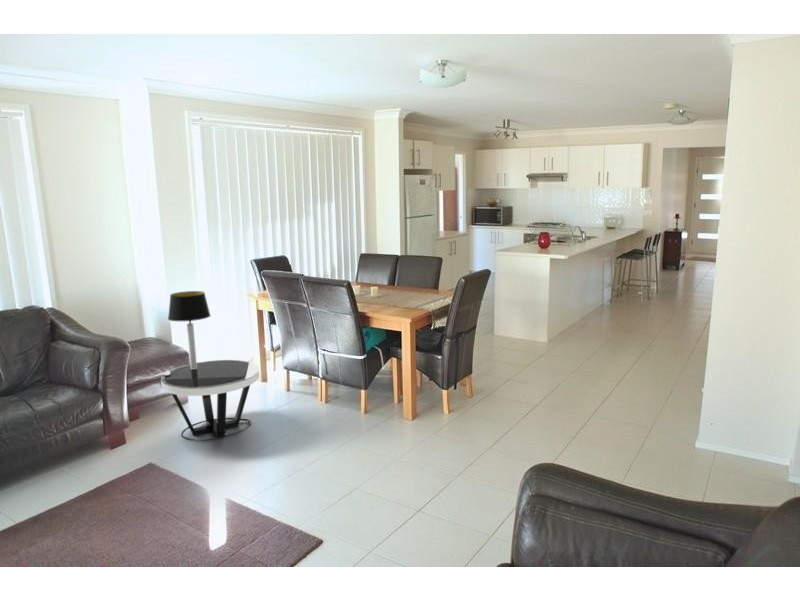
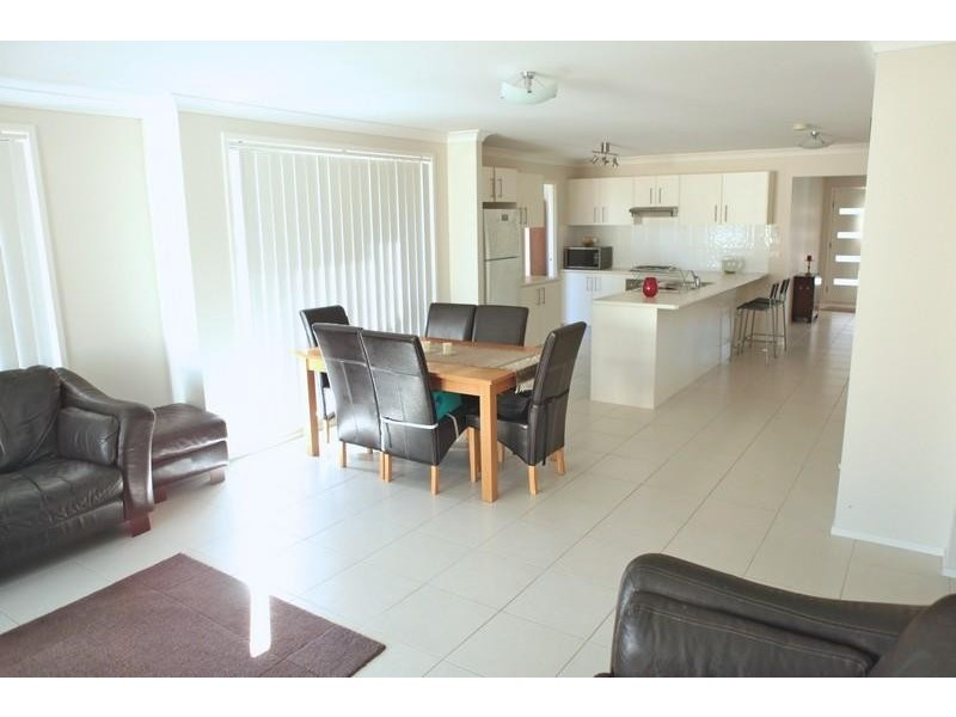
- side table [160,359,260,442]
- table lamp [167,290,212,369]
